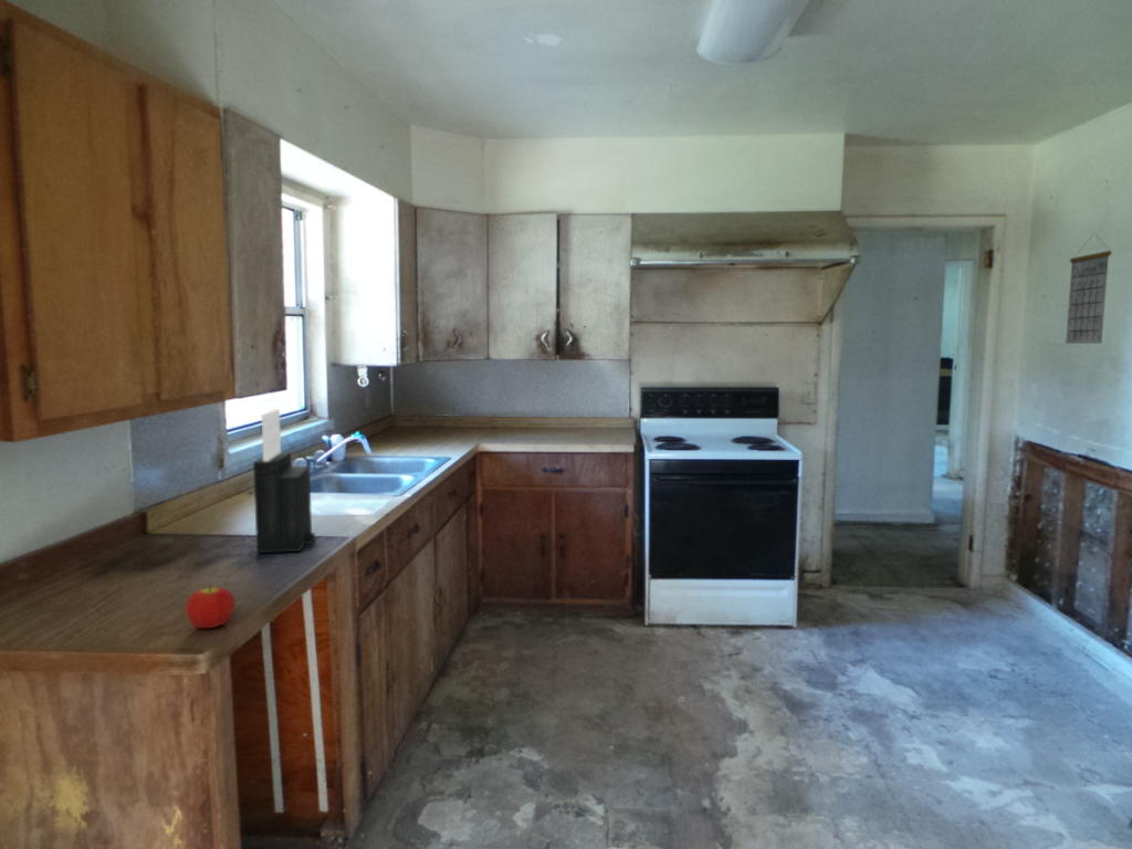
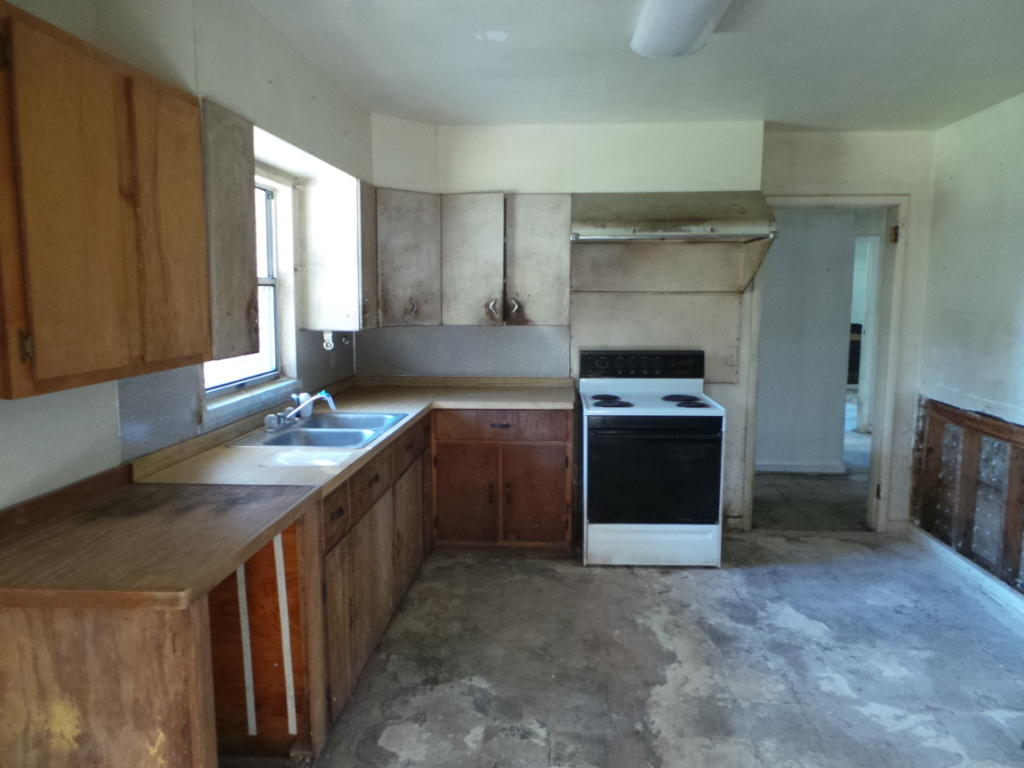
- knife block [252,409,316,554]
- fruit [185,584,235,629]
- calendar [1065,232,1113,345]
